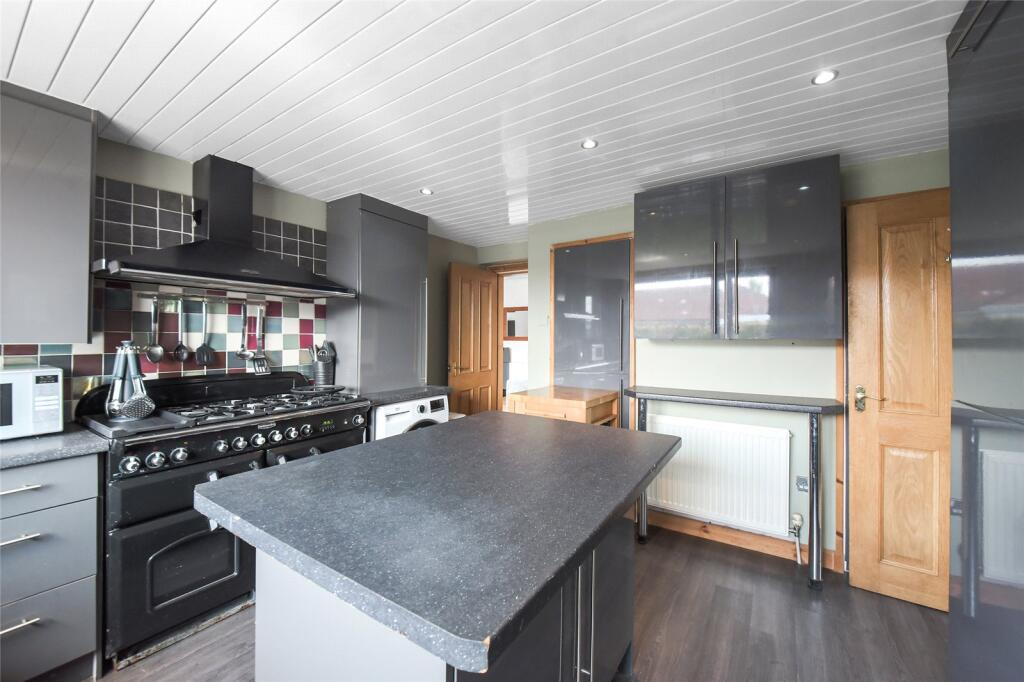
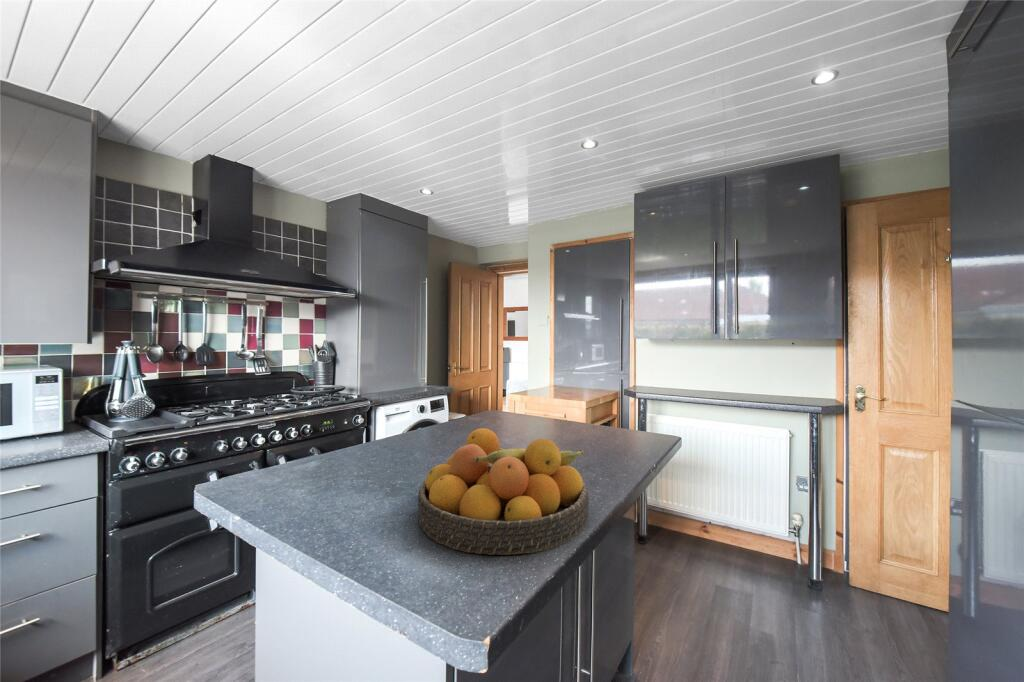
+ fruit bowl [417,427,590,556]
